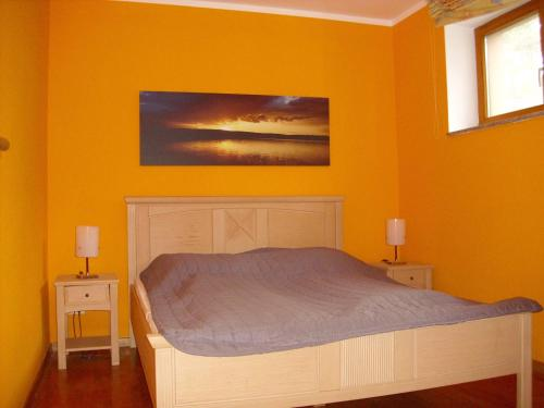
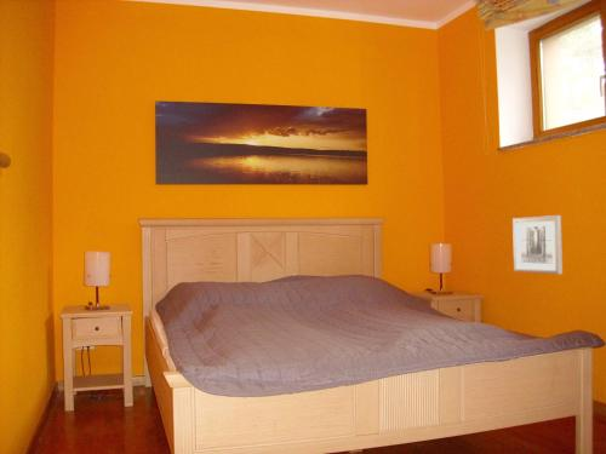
+ wall art [511,214,564,275]
